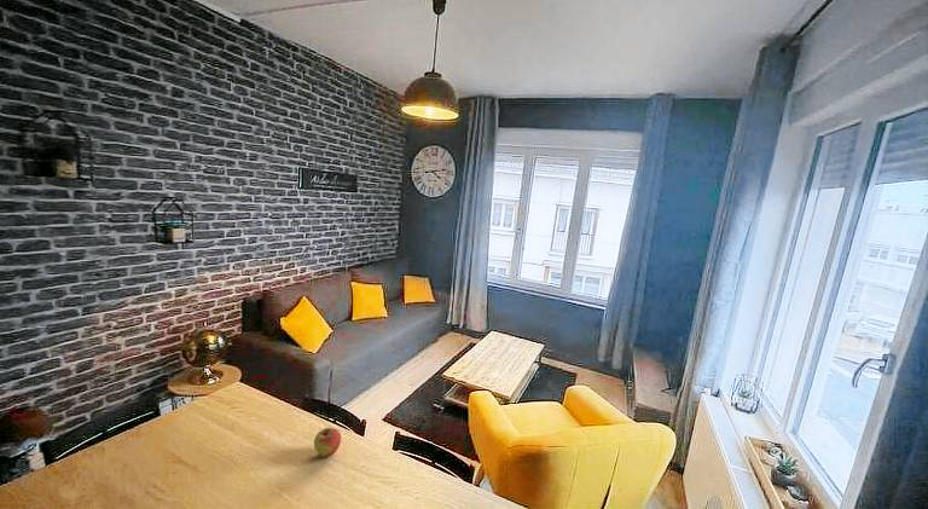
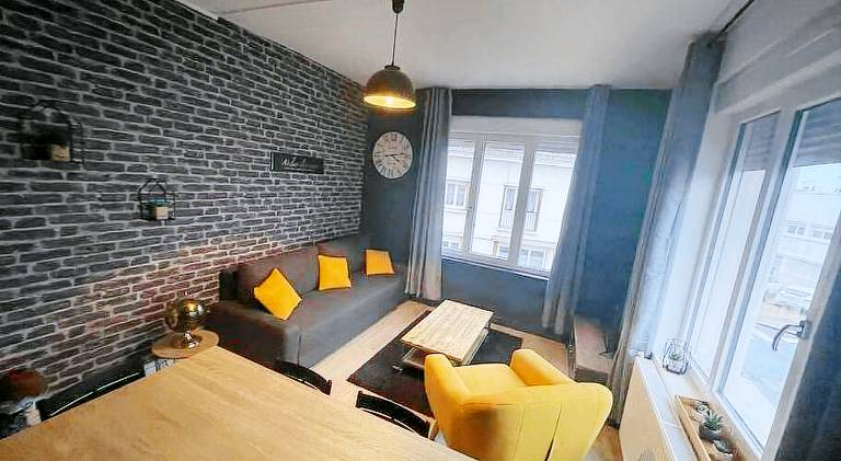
- apple [313,426,342,458]
